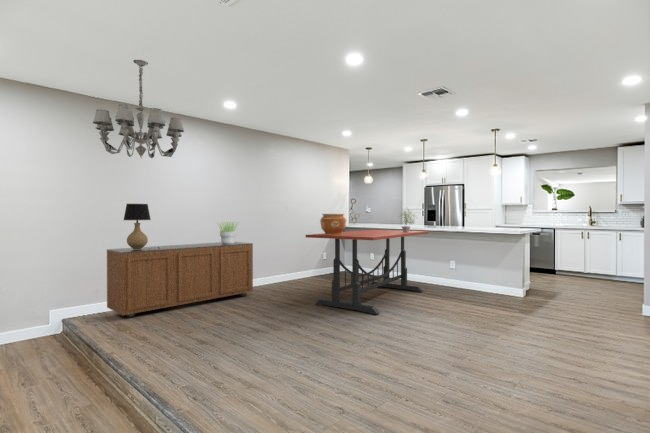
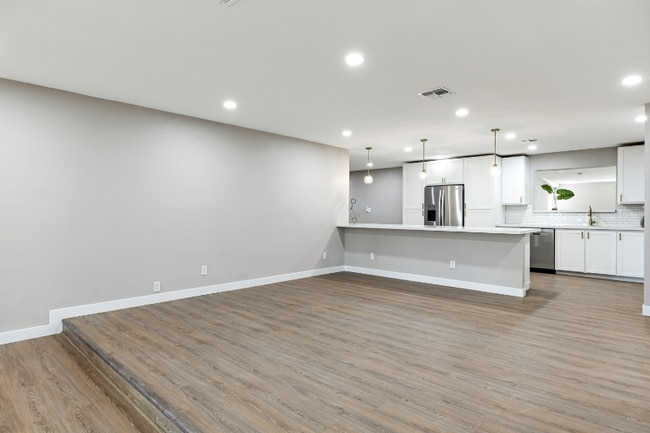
- sideboard [106,241,254,318]
- potted plant [398,206,418,232]
- potted plant [215,220,239,244]
- table lamp [123,203,160,249]
- chandelier [92,59,185,159]
- ceramic pot [319,213,347,235]
- dining table [305,229,430,316]
